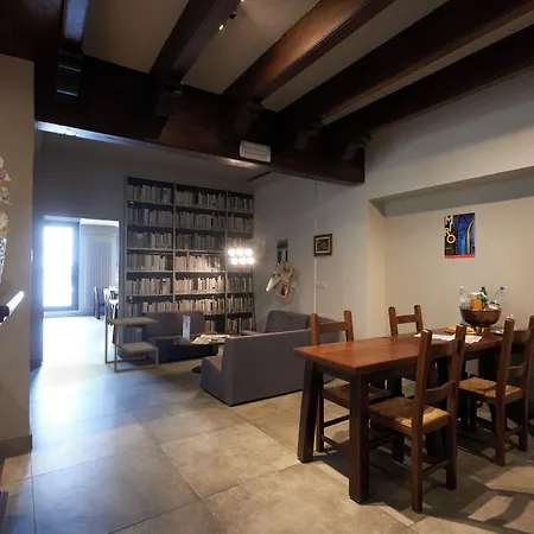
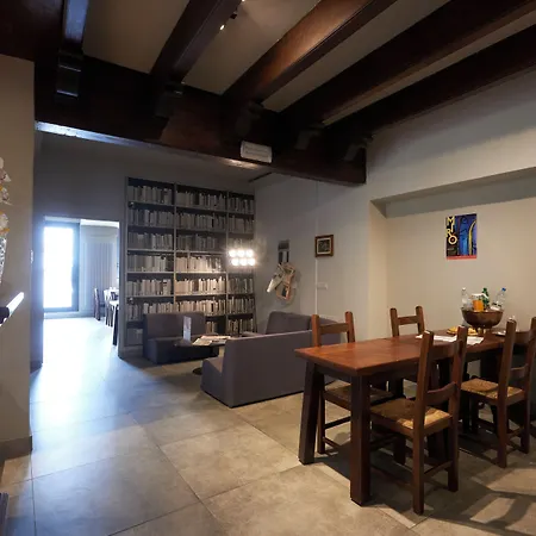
- side table [103,316,160,374]
